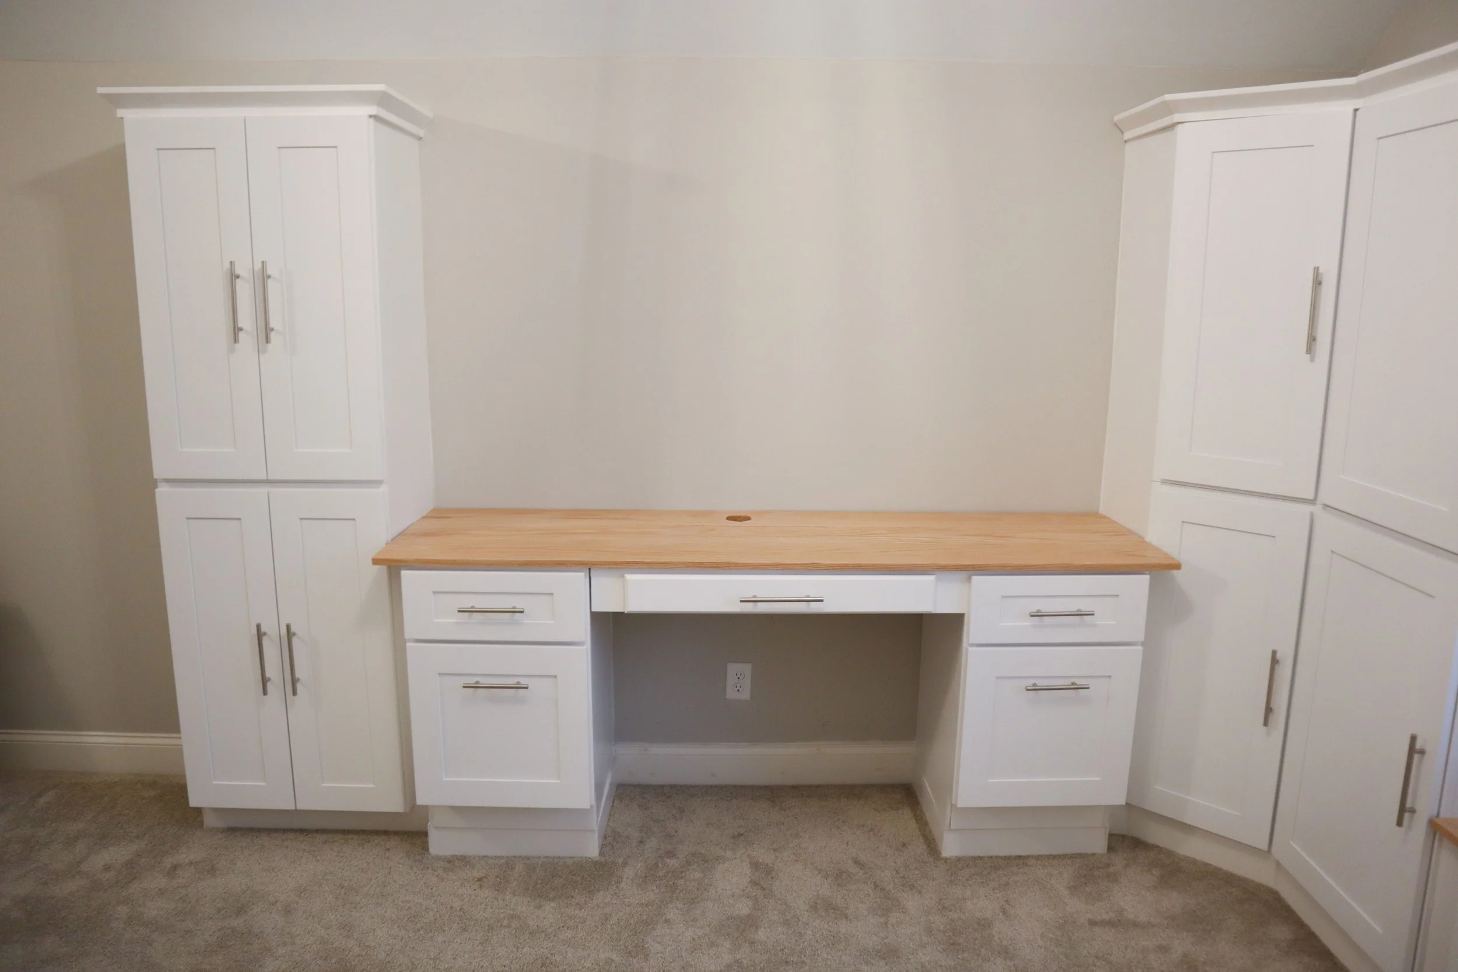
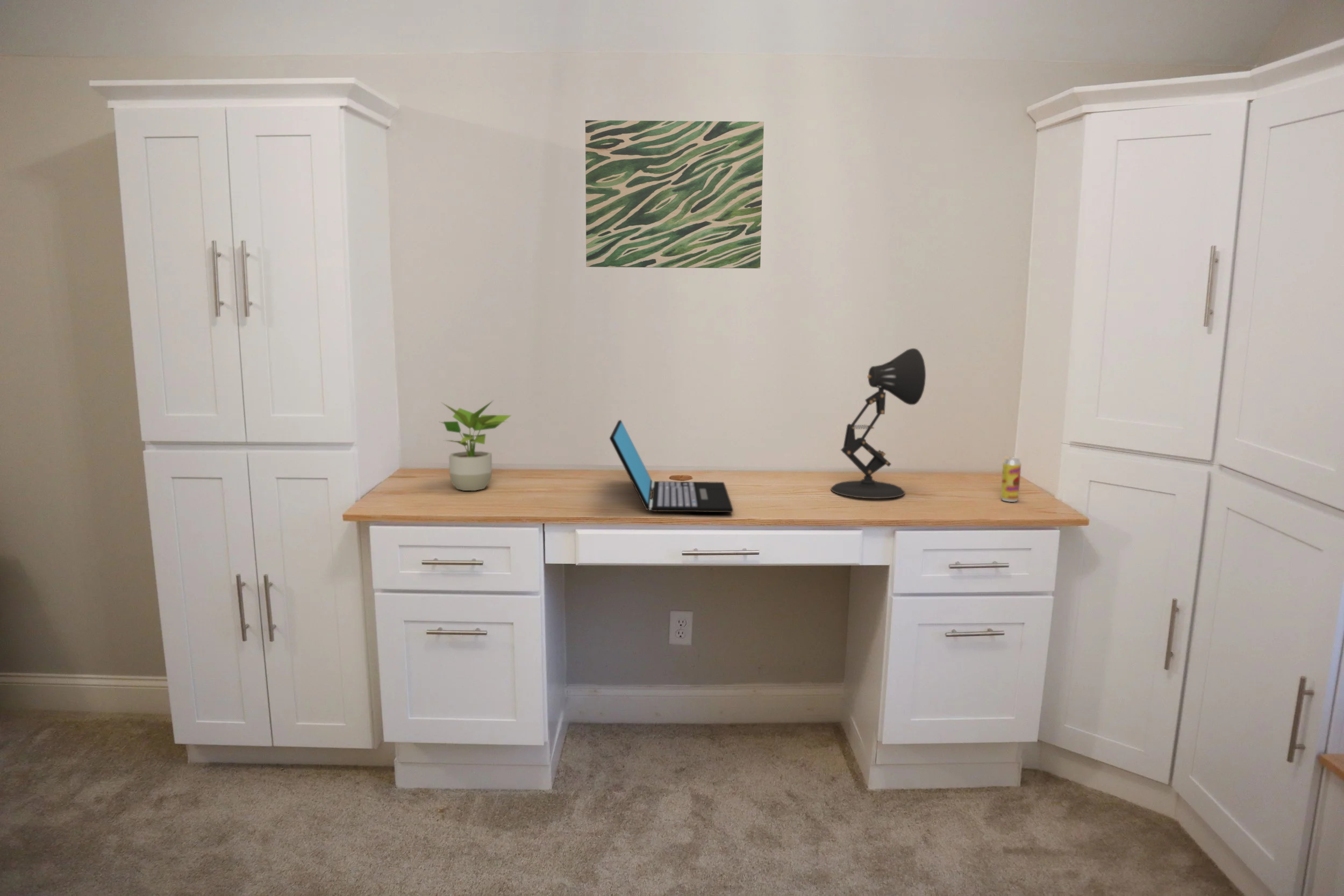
+ beverage can [1000,456,1022,503]
+ laptop [609,419,734,513]
+ potted plant [439,399,512,491]
+ desk lamp [830,348,926,499]
+ wall art [585,120,764,269]
